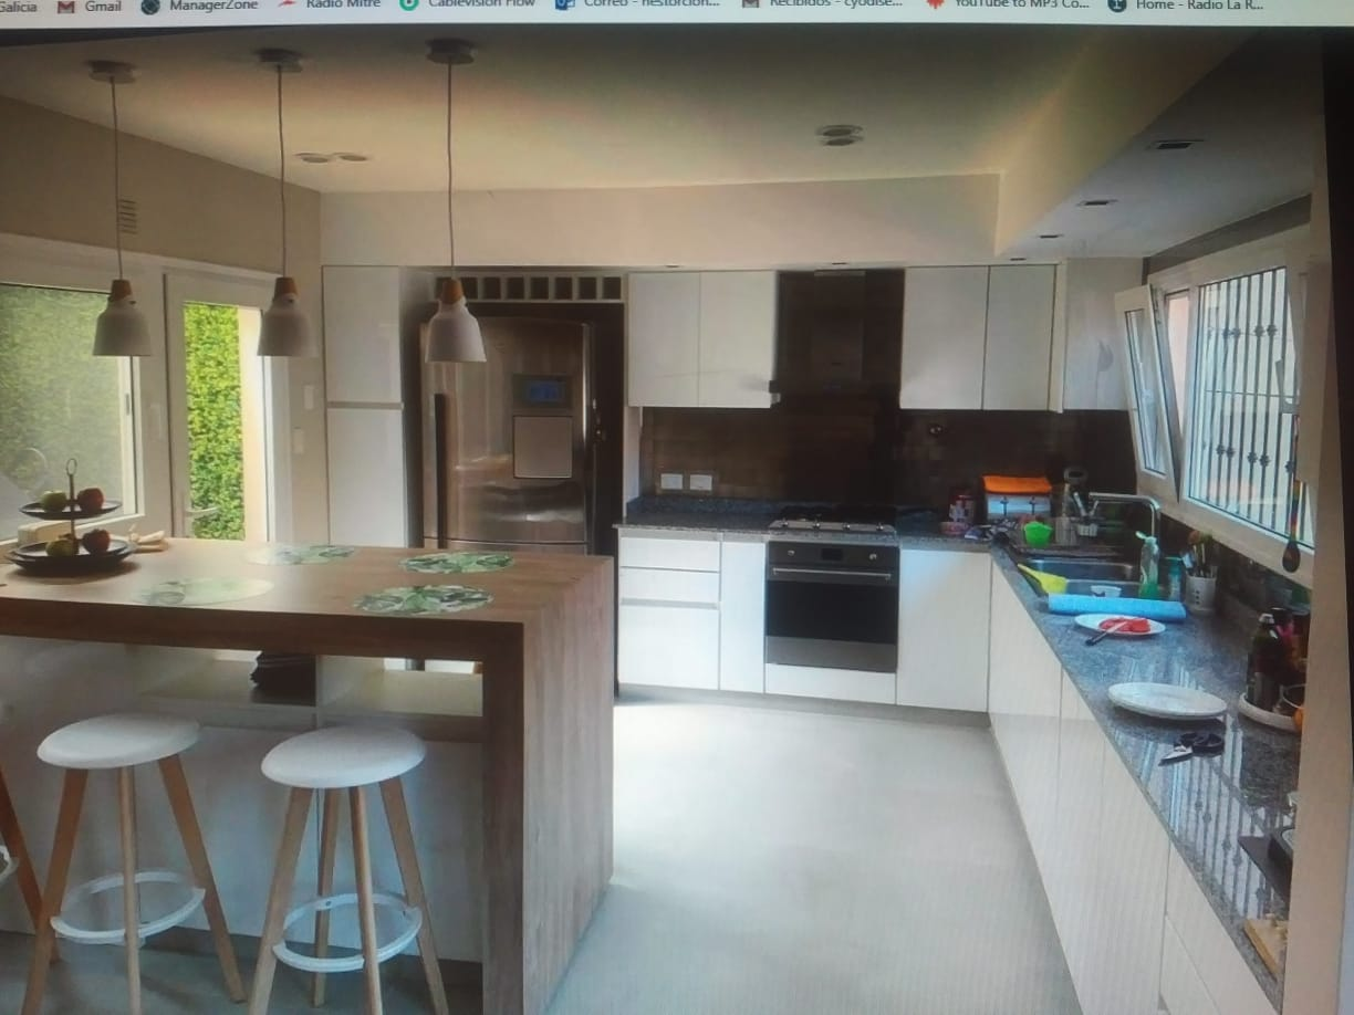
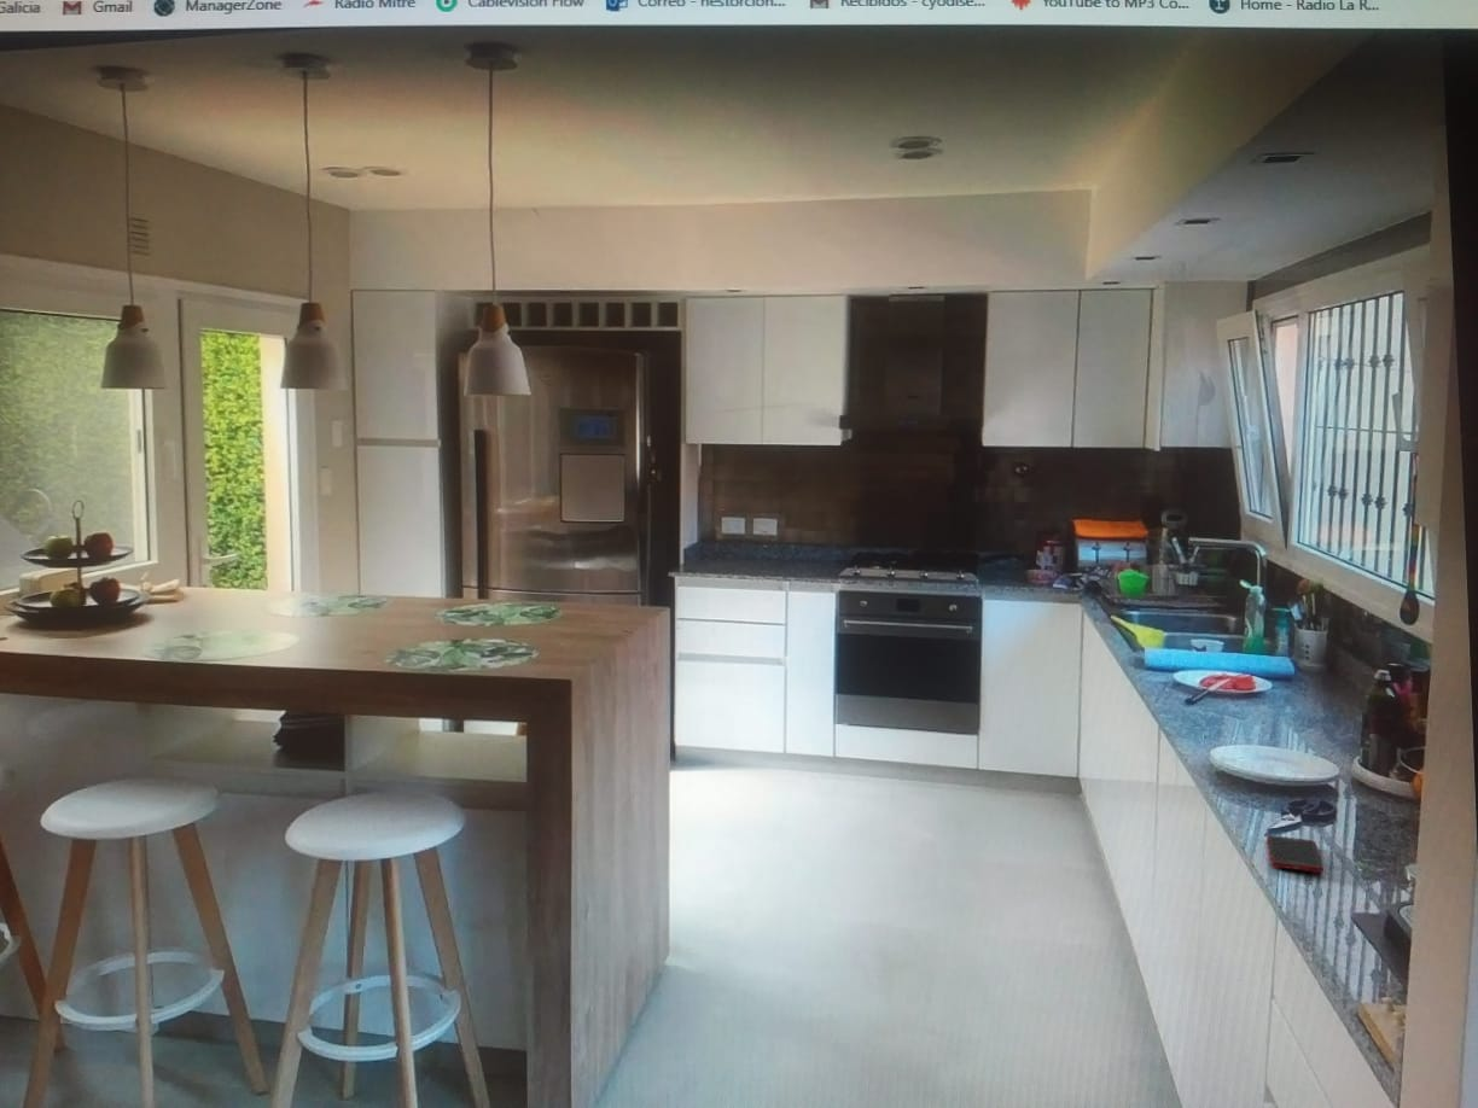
+ cell phone [1265,834,1325,874]
